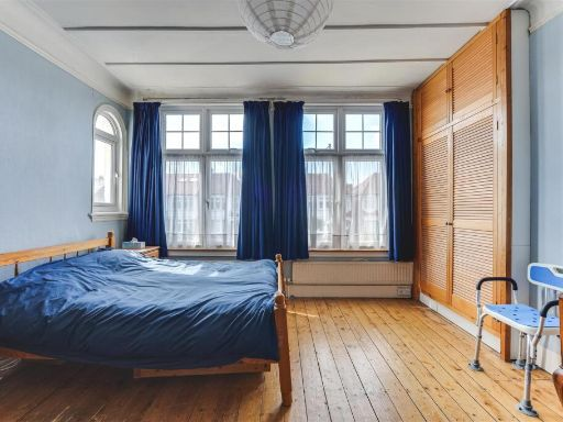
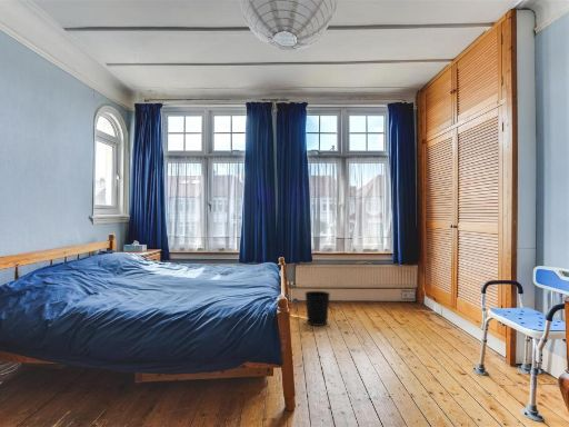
+ wastebasket [303,290,331,327]
